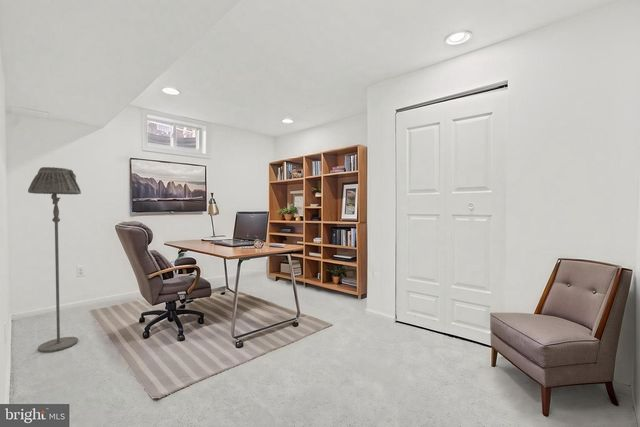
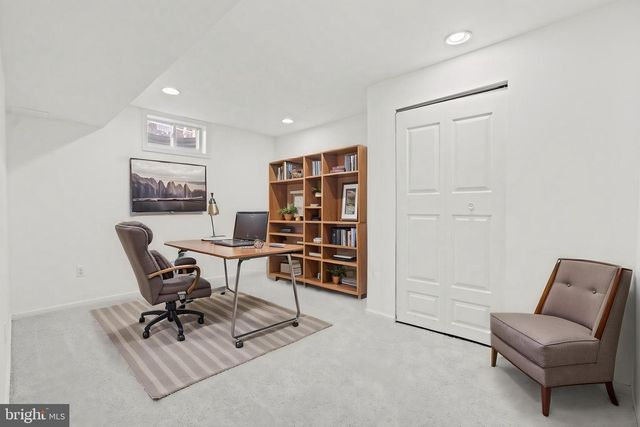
- floor lamp [27,166,82,353]
